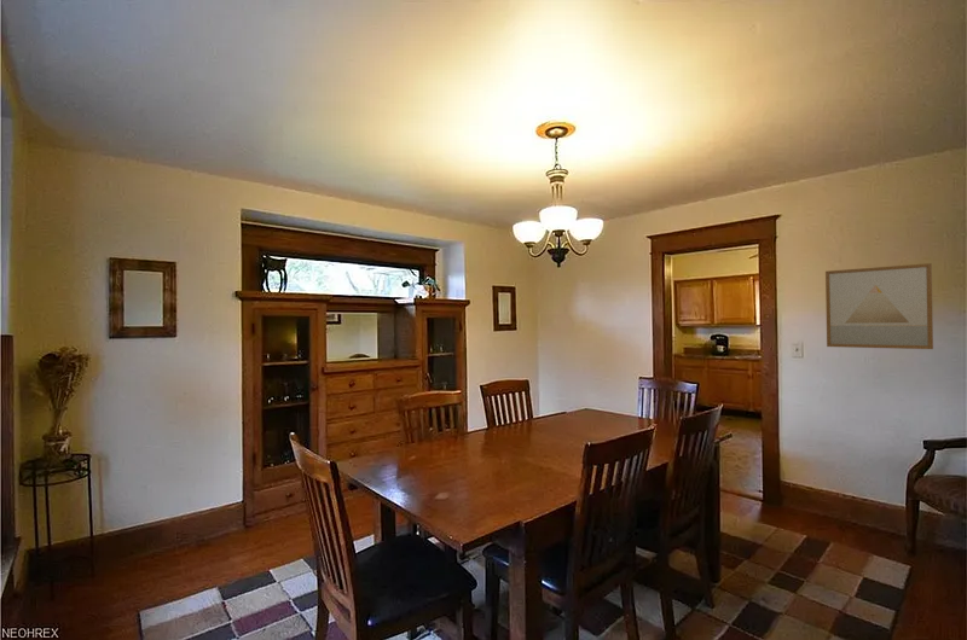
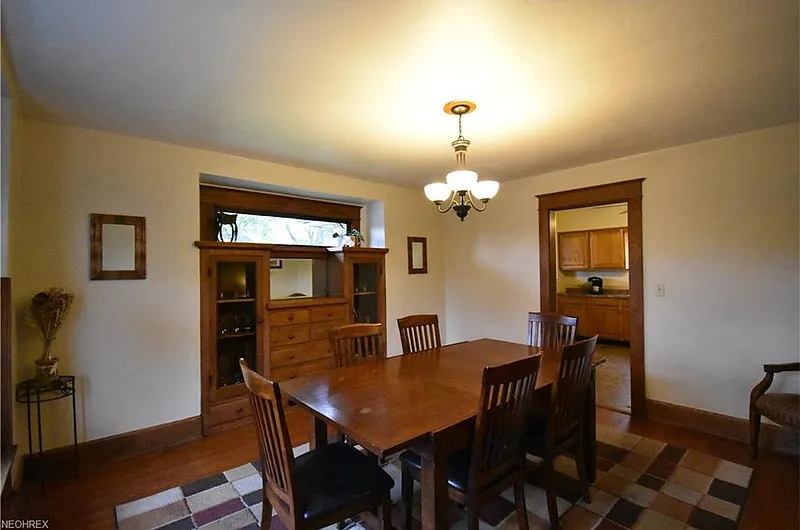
- wall art [824,262,934,350]
